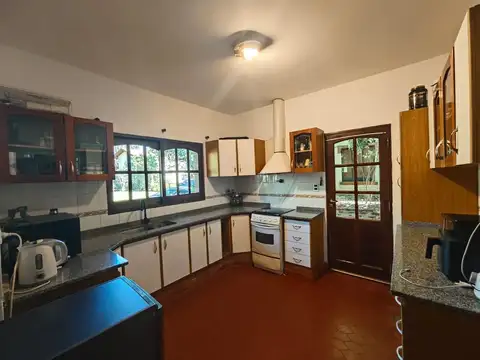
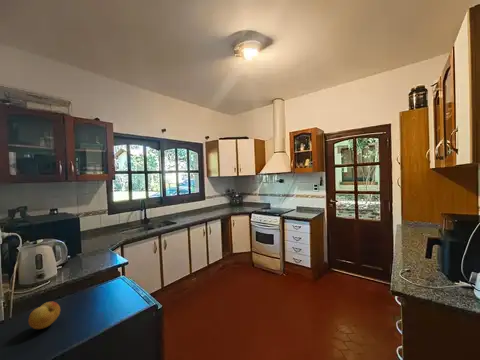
+ fruit [27,301,61,330]
